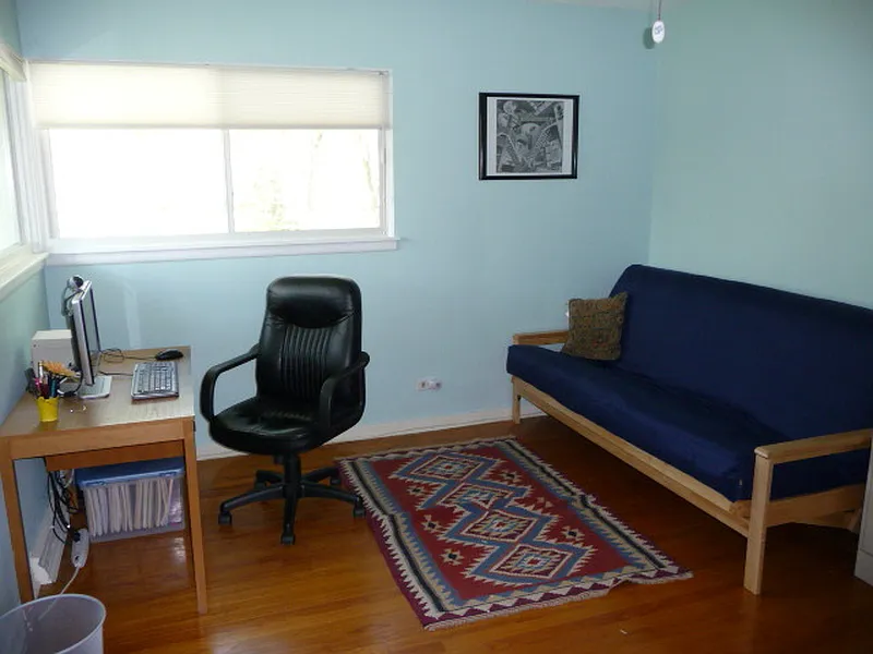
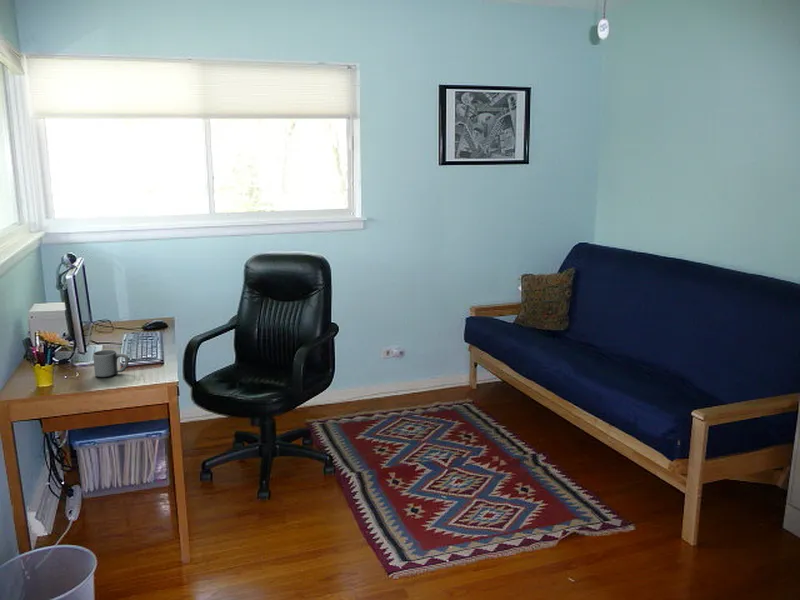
+ mug [92,349,130,378]
